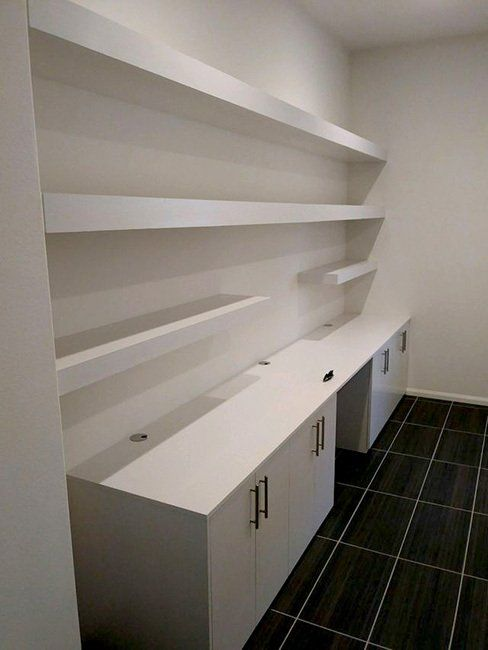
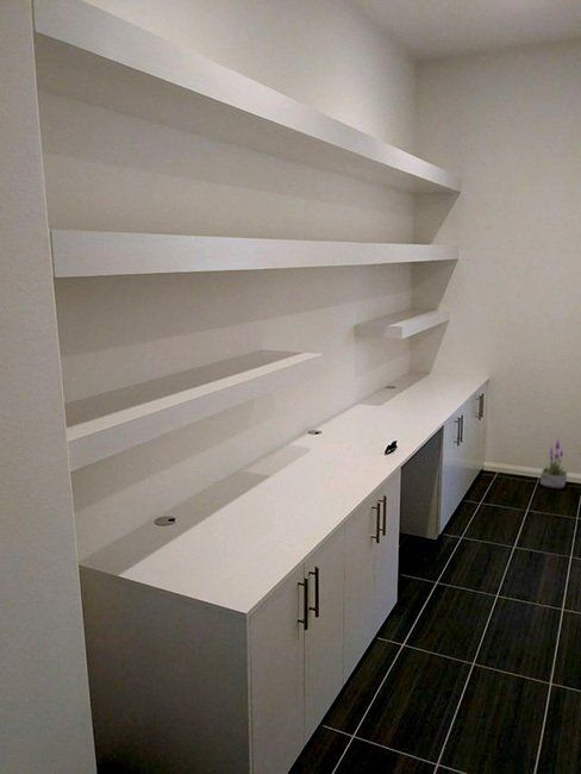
+ potted plant [539,437,568,491]
